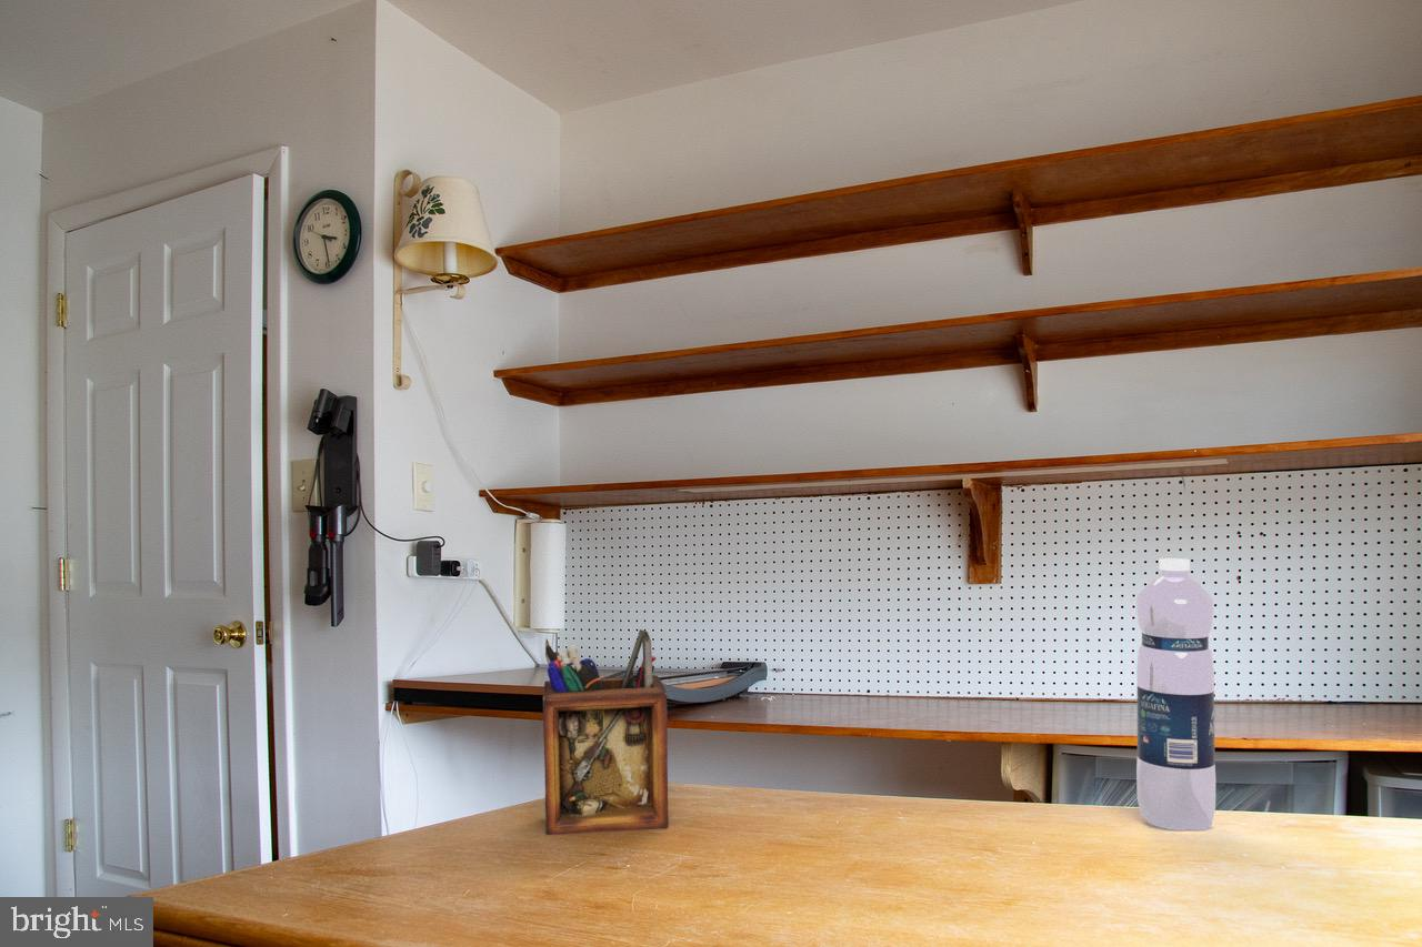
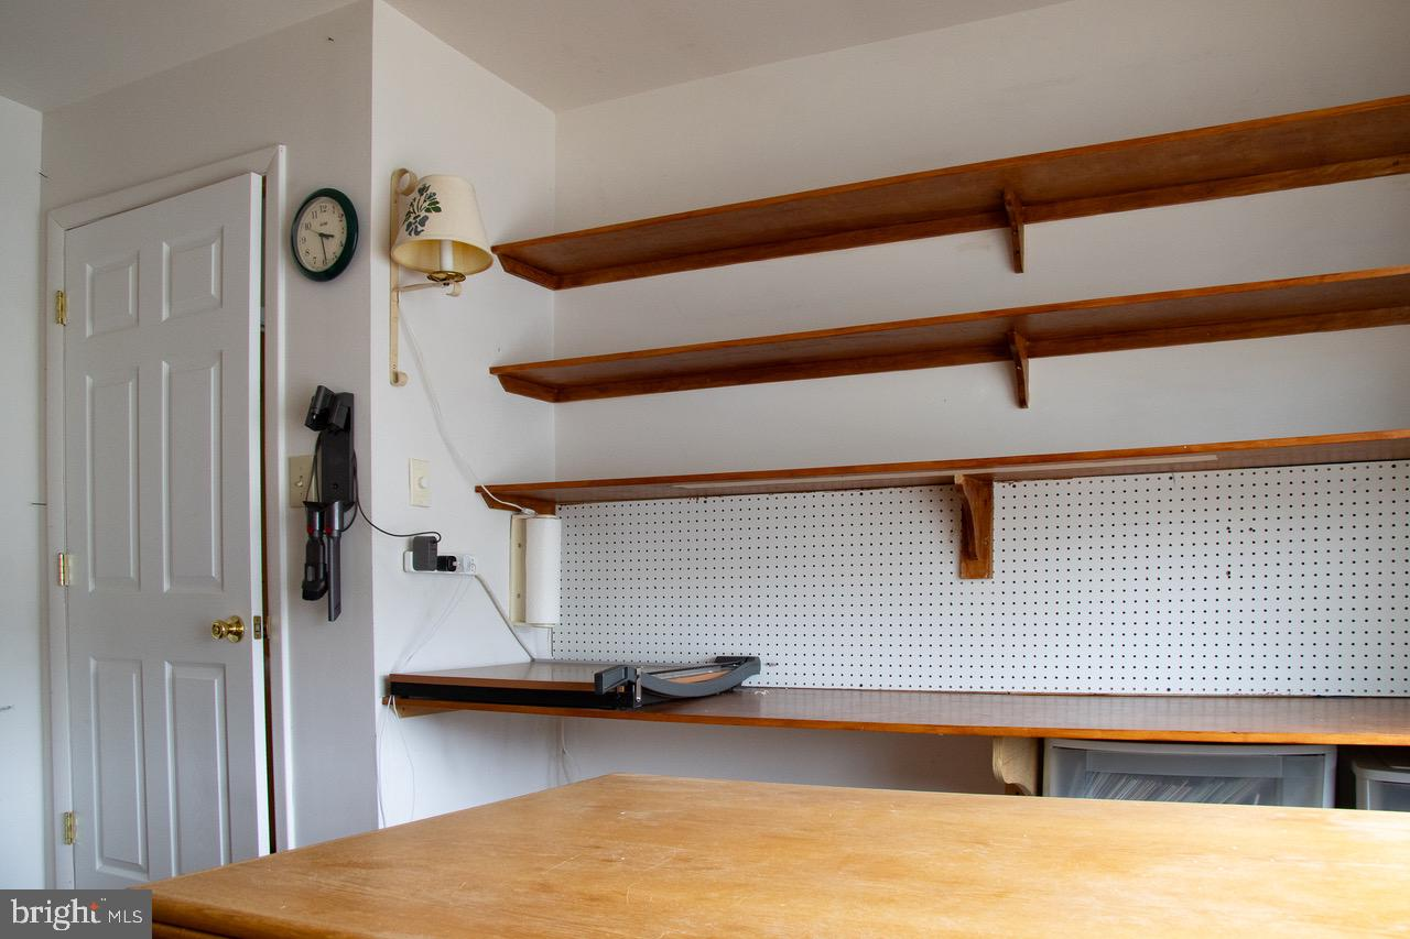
- water bottle [1135,557,1216,832]
- desk organizer [542,628,670,836]
